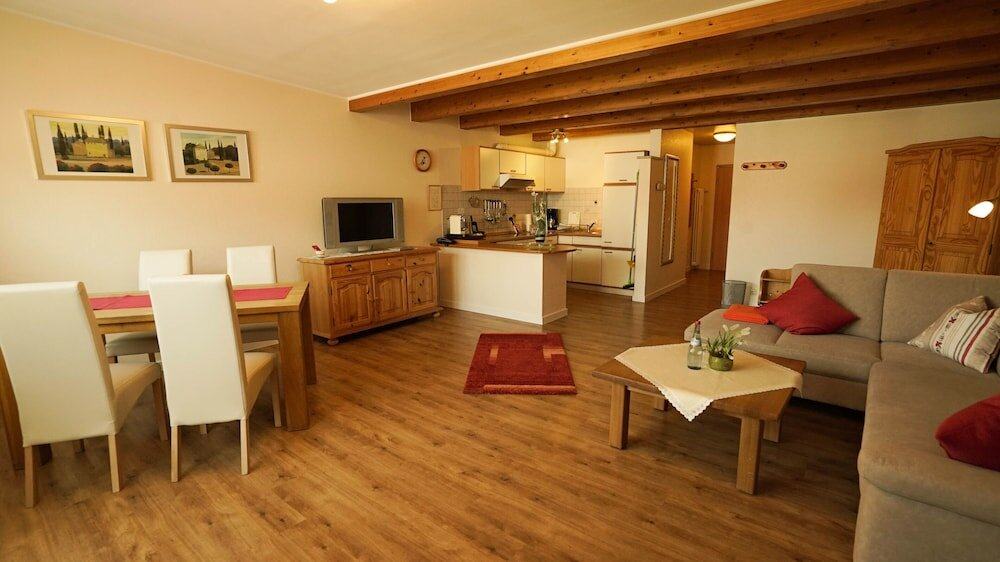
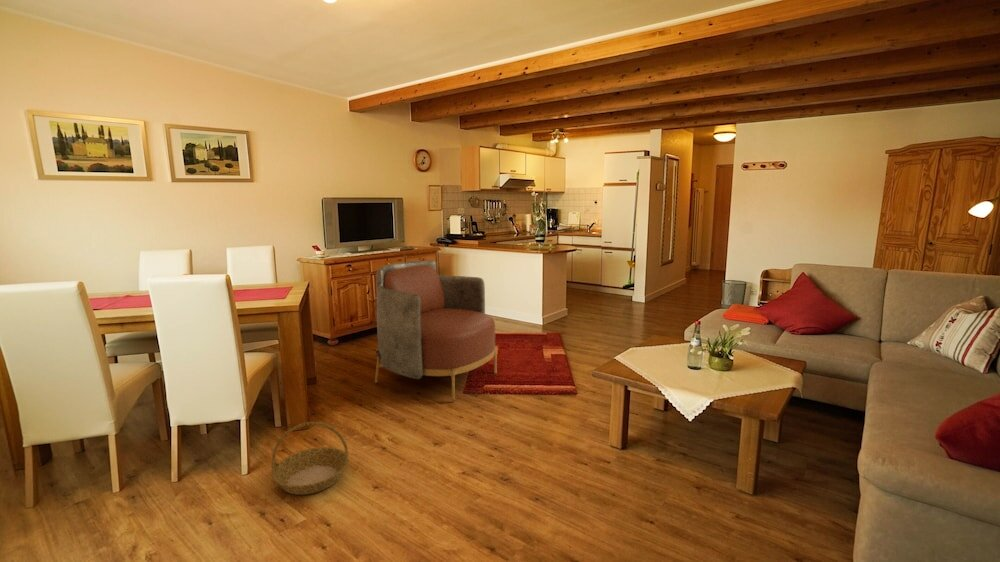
+ basket [271,421,349,496]
+ armchair [374,259,498,403]
